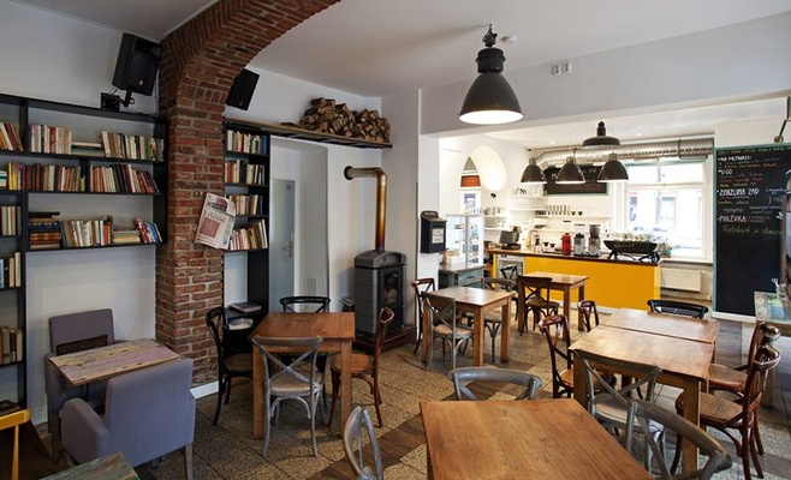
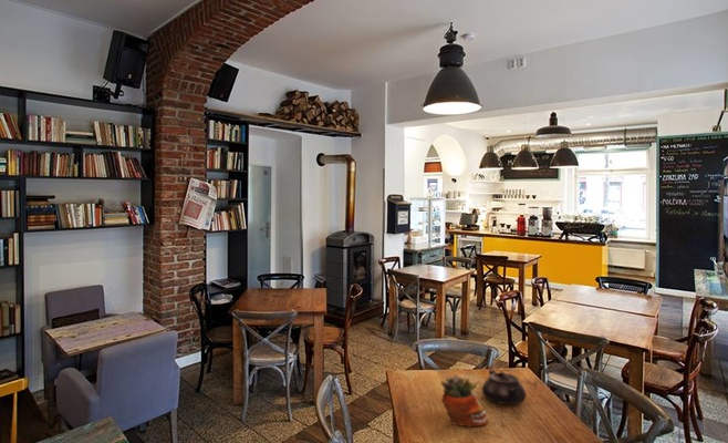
+ succulent planter [440,373,489,427]
+ teapot [481,369,527,405]
